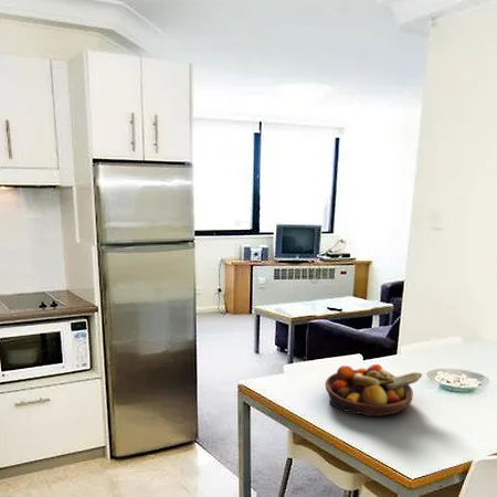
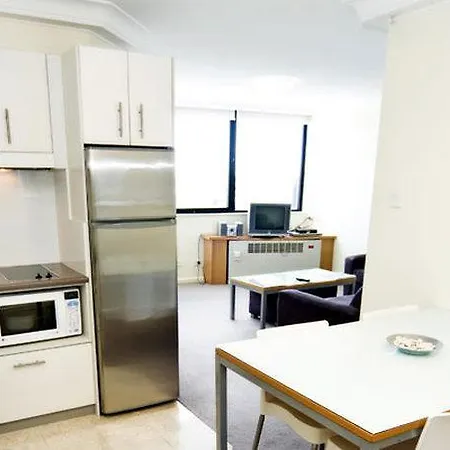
- fruit bowl [325,363,423,417]
